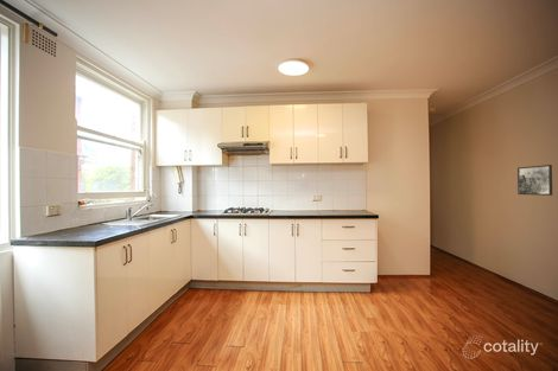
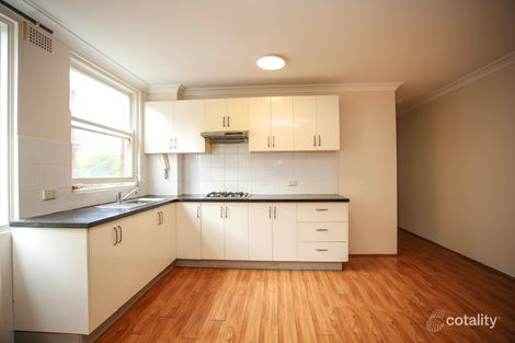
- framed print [516,164,553,197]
